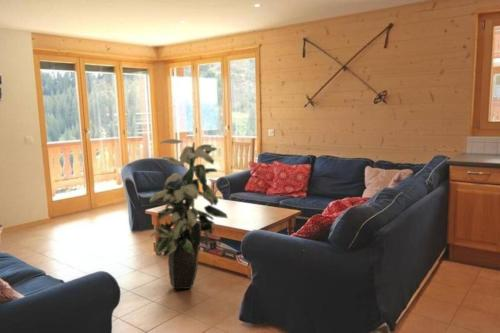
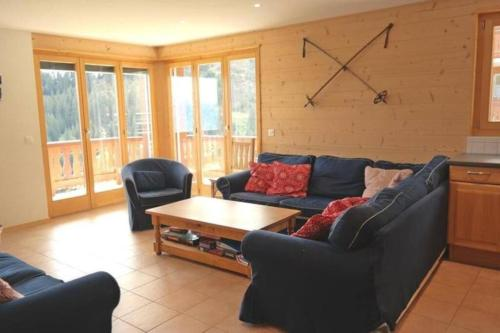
- indoor plant [148,138,229,290]
